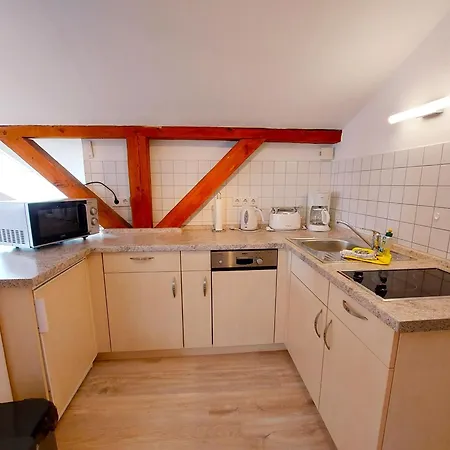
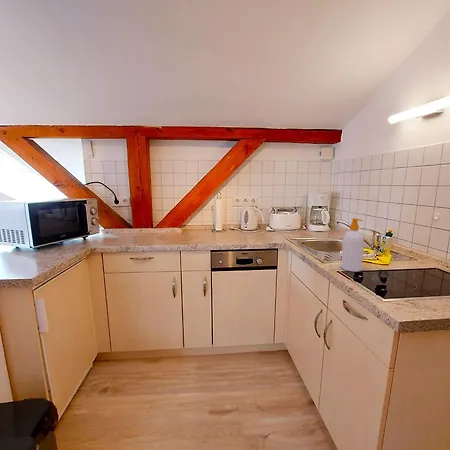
+ soap bottle [340,217,365,273]
